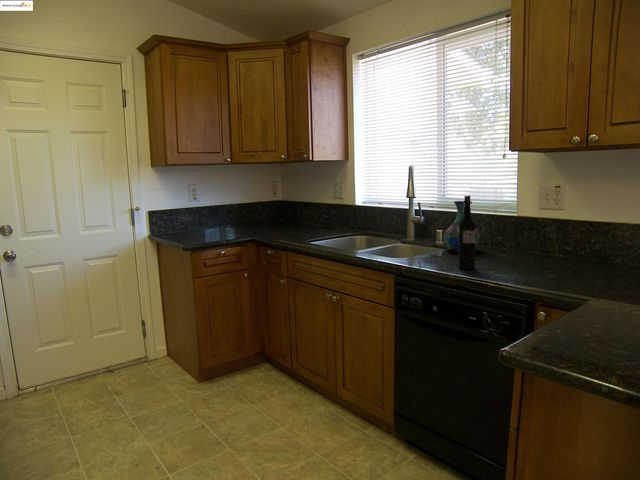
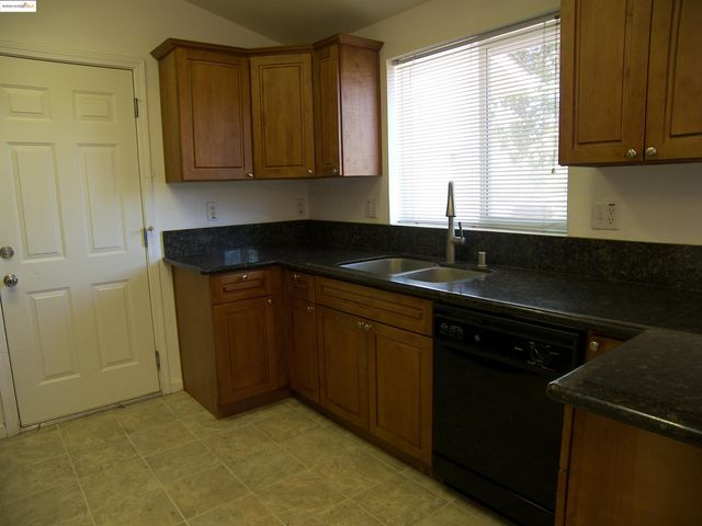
- vase [443,200,481,253]
- wine bottle [458,195,476,270]
